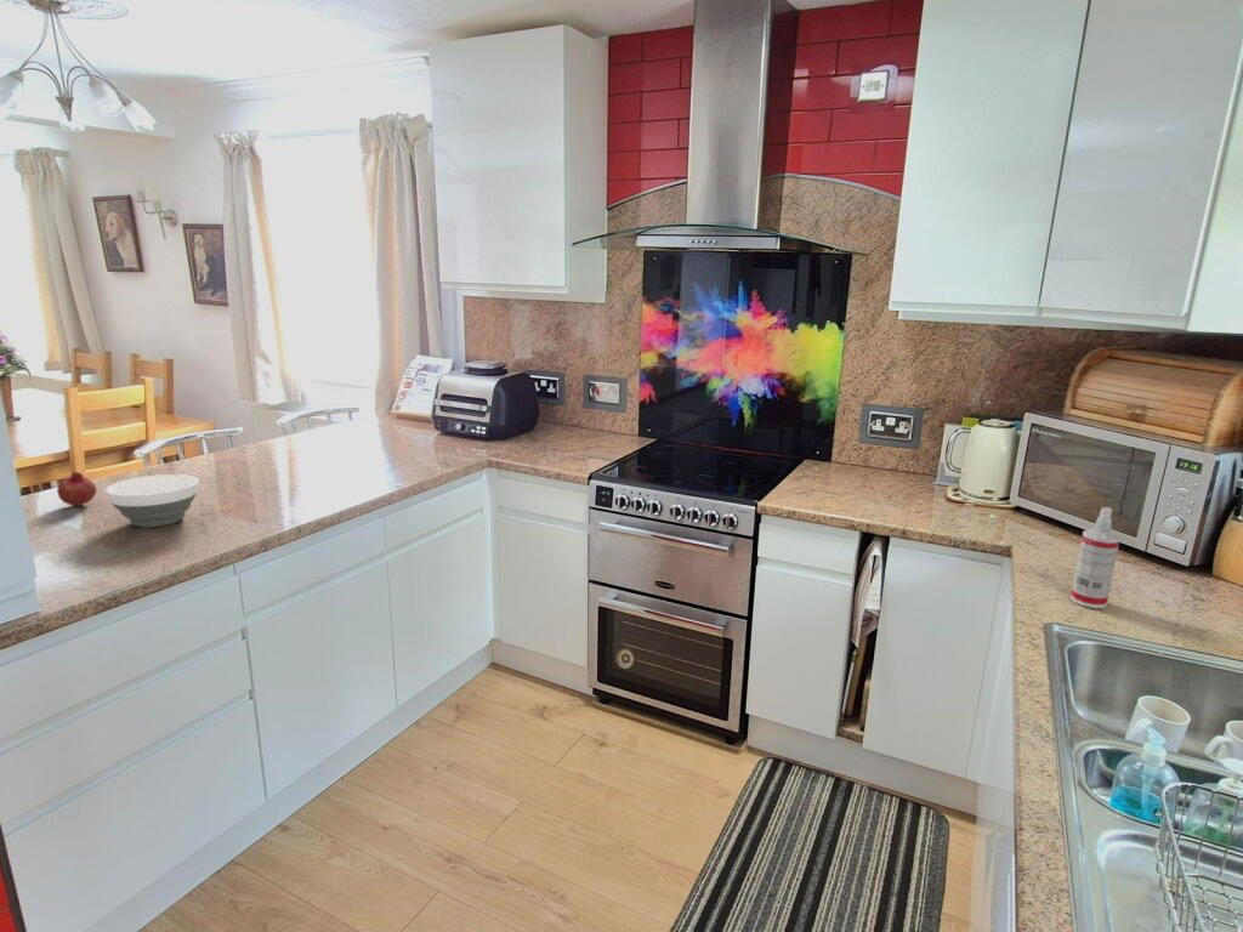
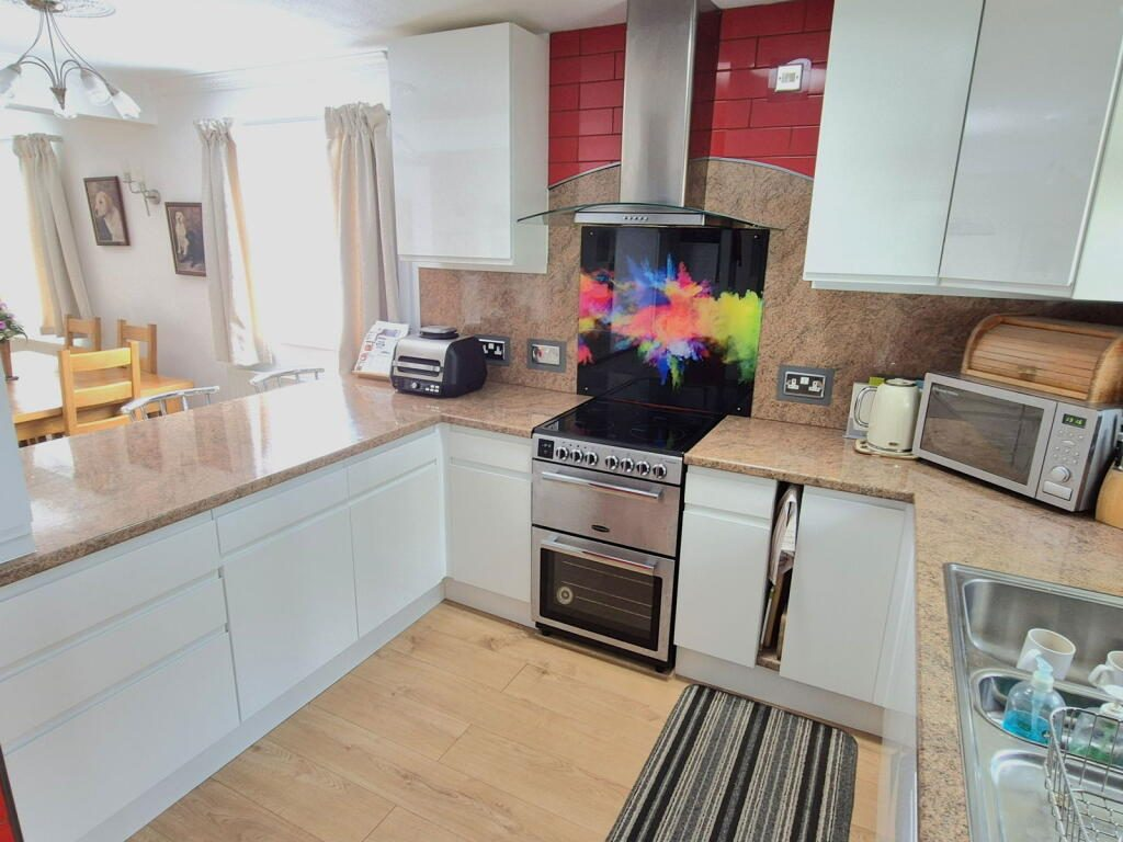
- spray bottle [1069,506,1122,609]
- bowl [104,473,200,529]
- fruit [56,471,98,507]
